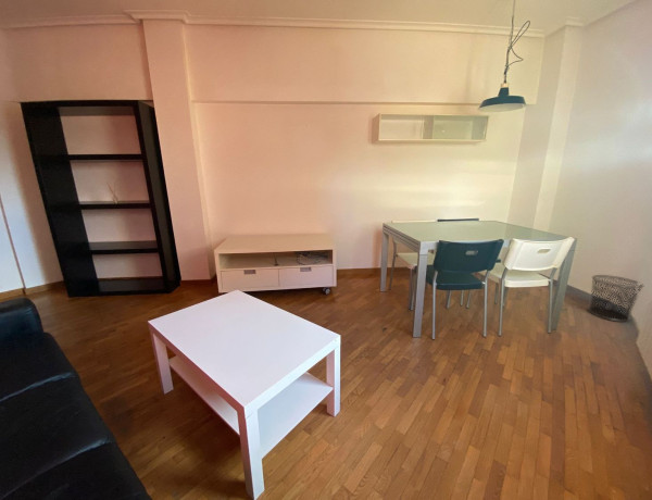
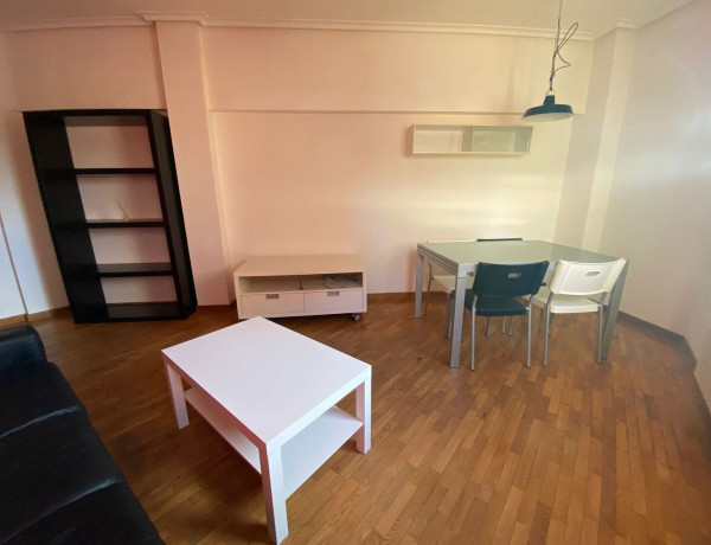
- waste bin [587,274,644,323]
